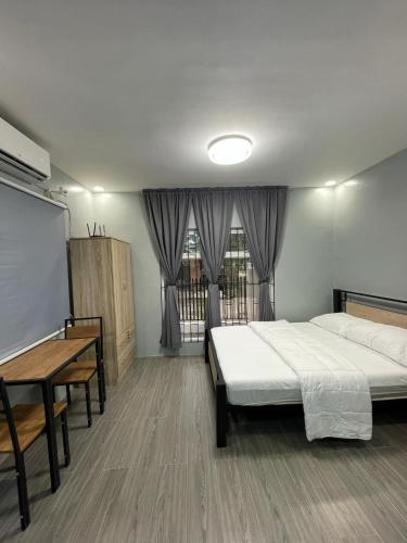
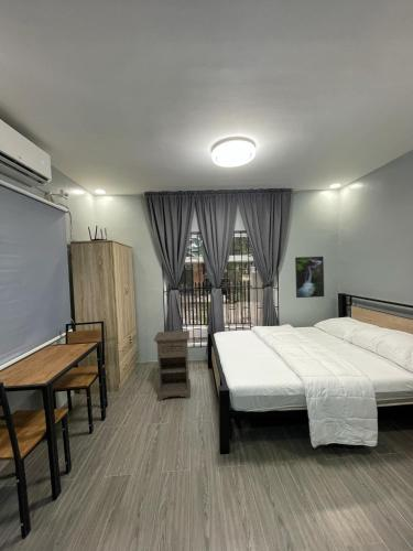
+ nightstand [153,329,192,401]
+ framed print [294,256,325,299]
